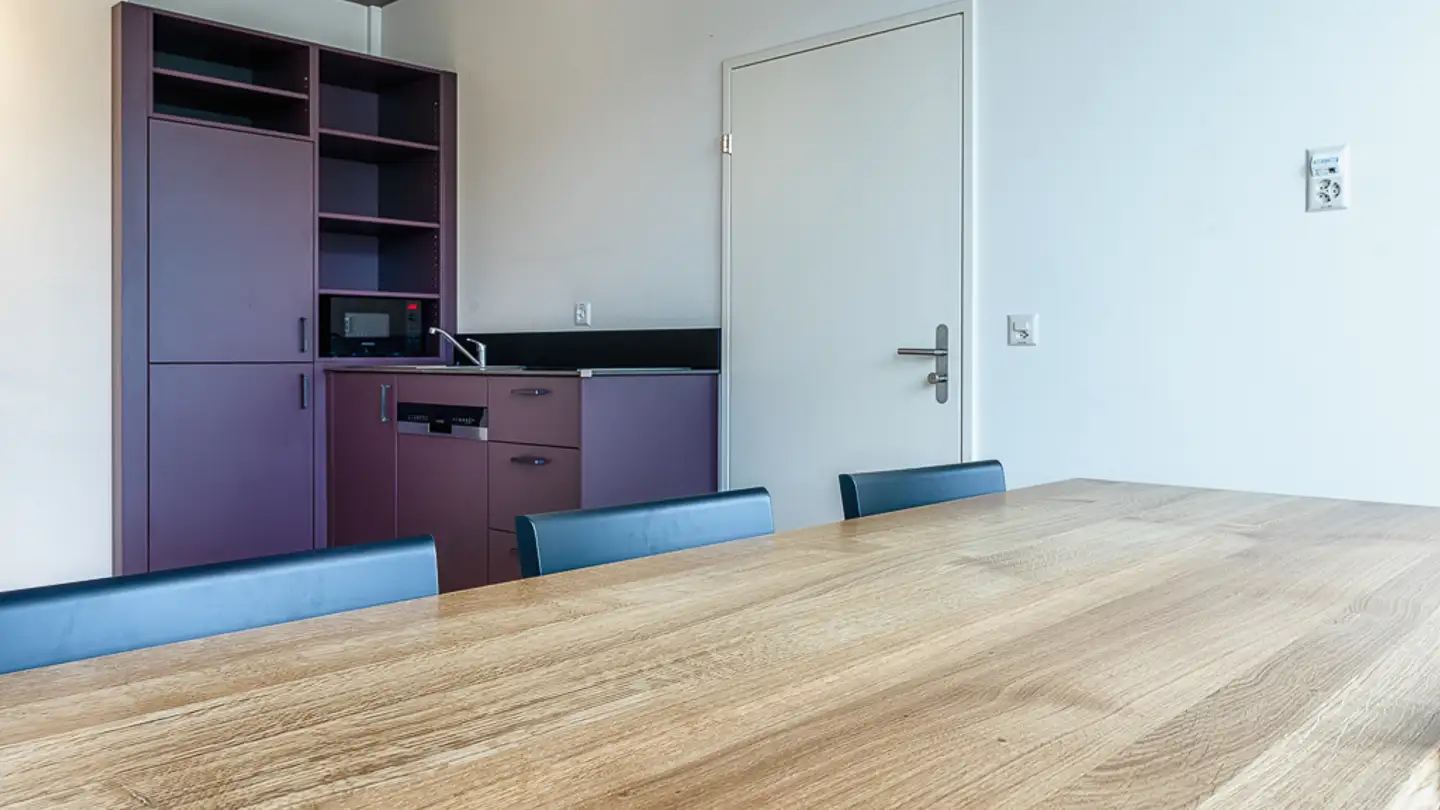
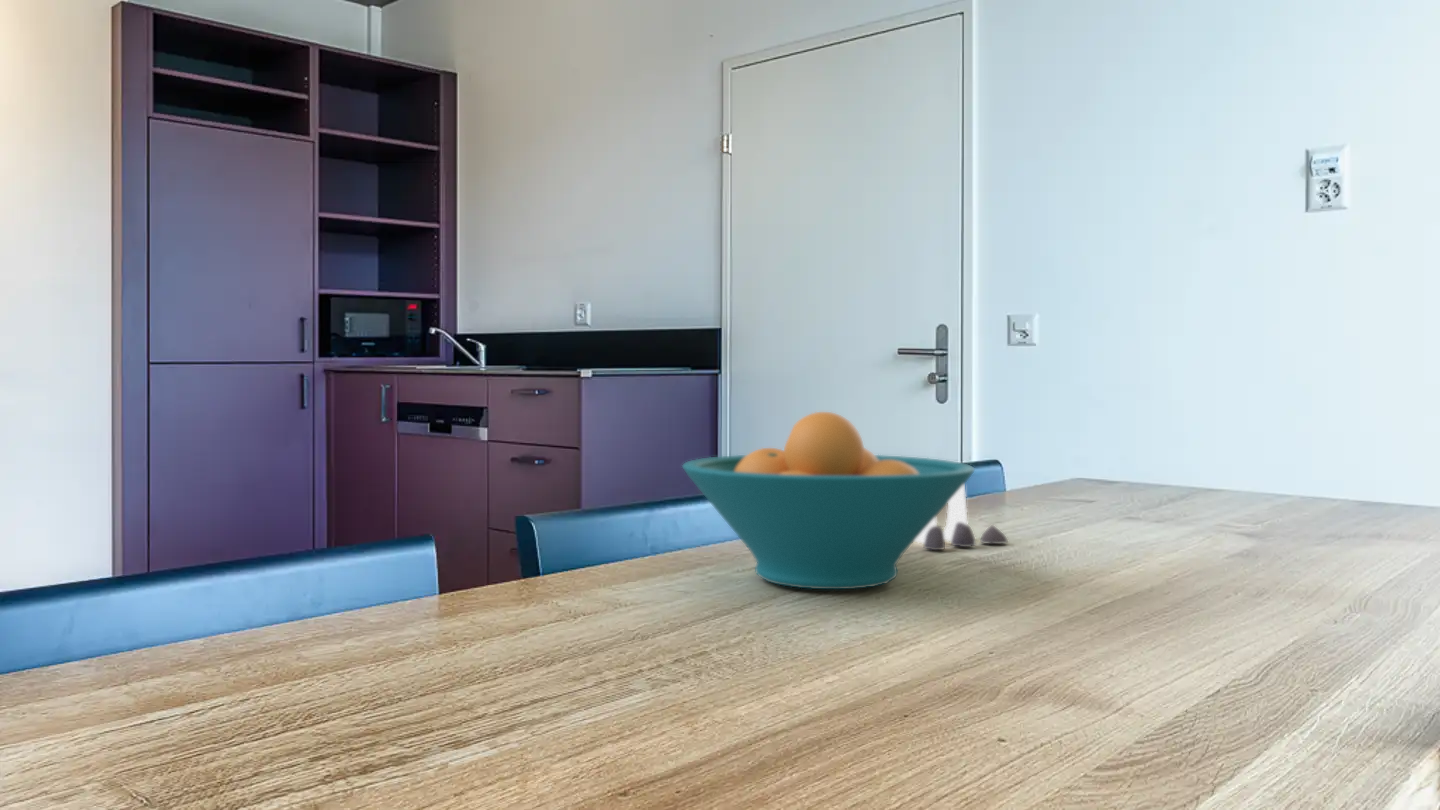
+ salt and pepper shaker set [914,484,1009,551]
+ fruit bowl [681,411,976,590]
